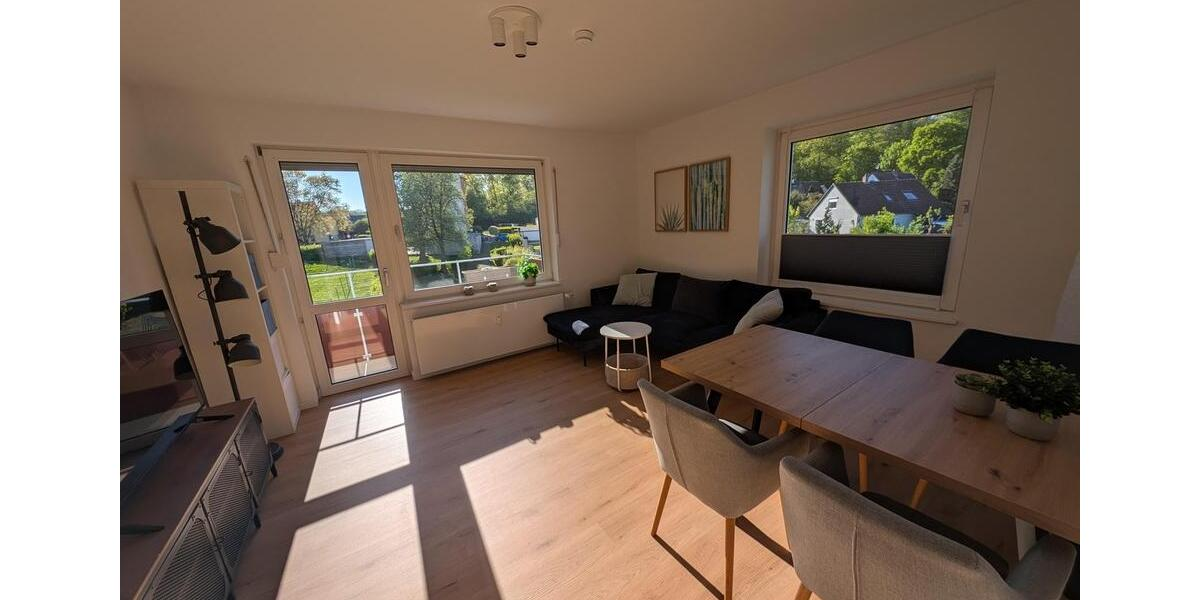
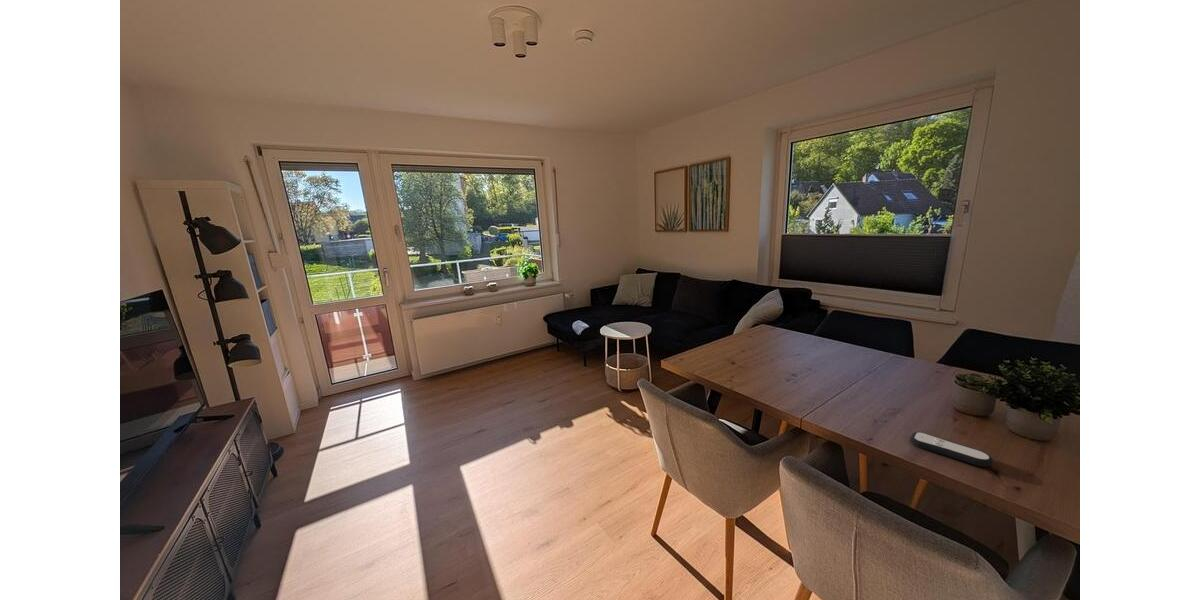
+ remote control [909,431,994,468]
